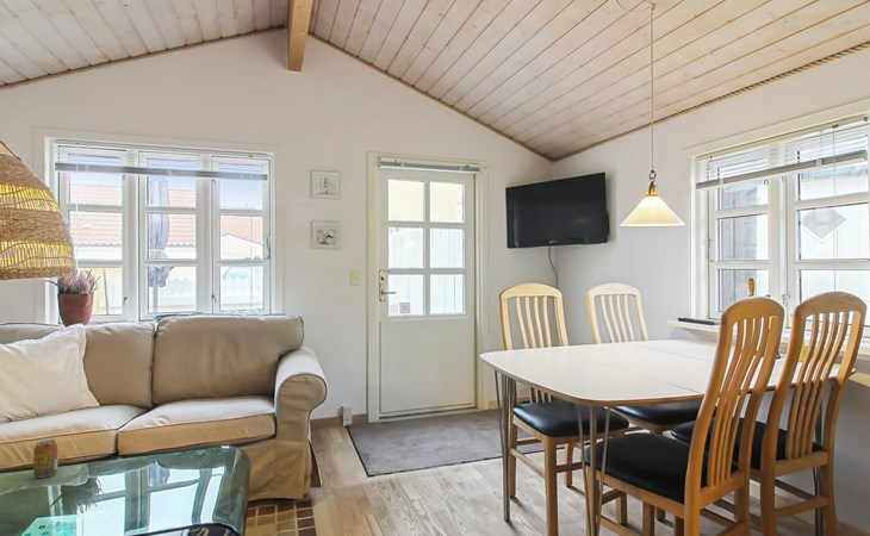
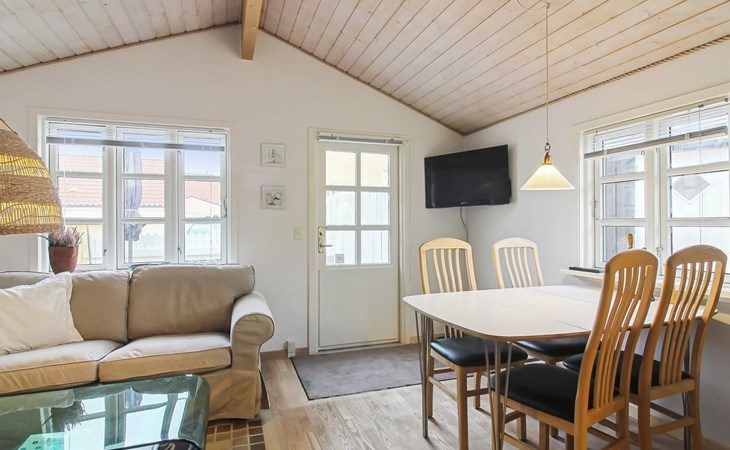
- beverage can [32,440,58,479]
